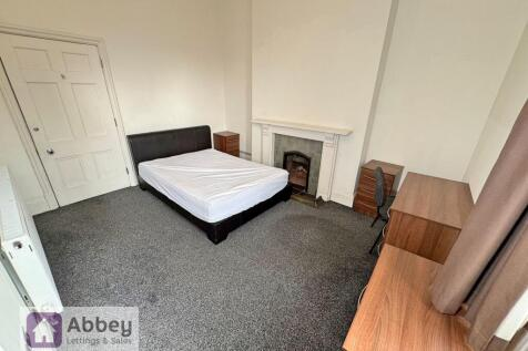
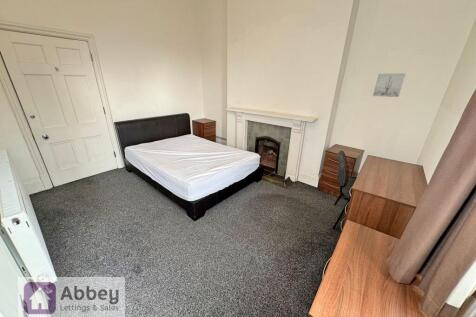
+ wall art [372,72,407,98]
